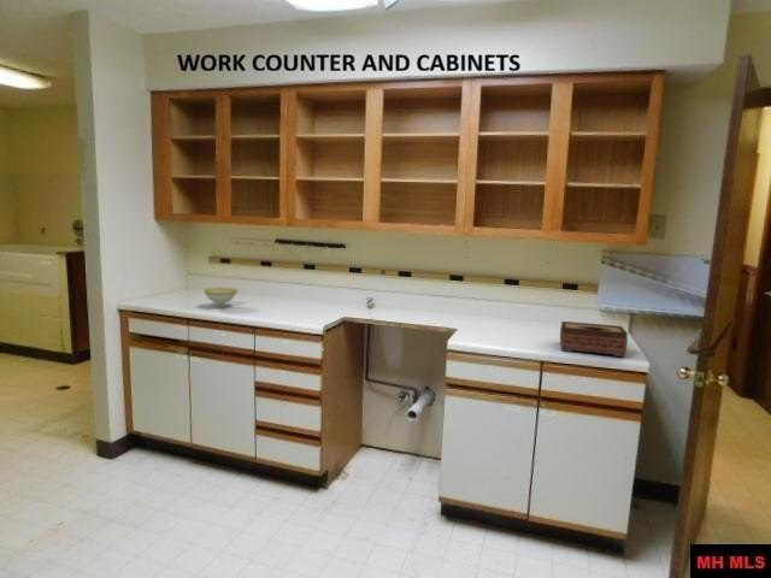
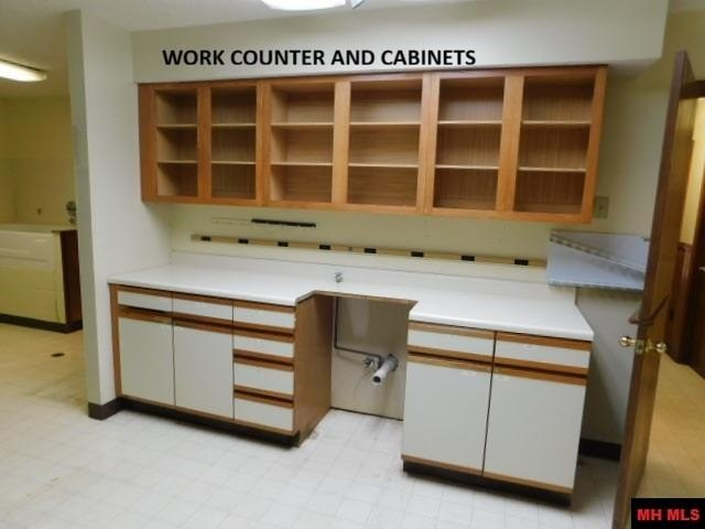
- tissue box [559,320,629,358]
- decorative bowl [202,287,239,308]
